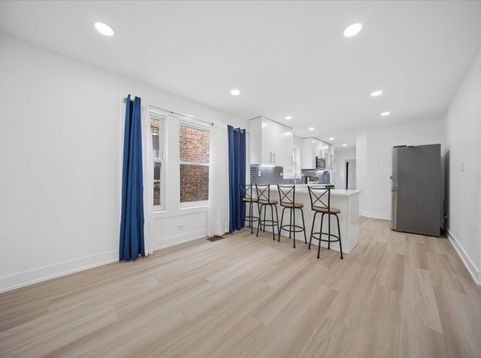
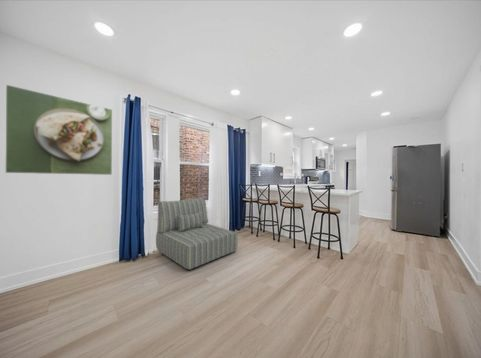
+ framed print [4,84,113,176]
+ sofa [155,197,239,271]
